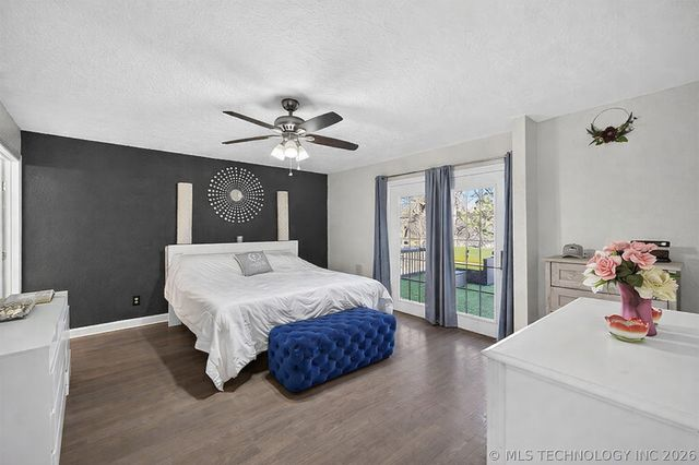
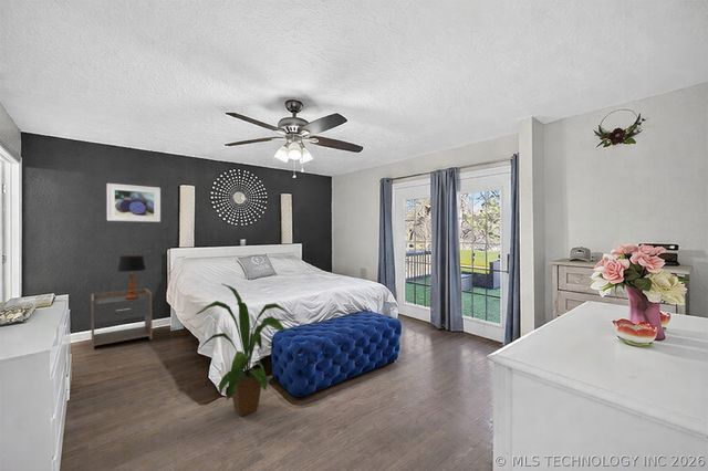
+ nightstand [91,287,153,352]
+ table lamp [116,254,147,300]
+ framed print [106,182,162,223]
+ house plant [196,283,296,417]
